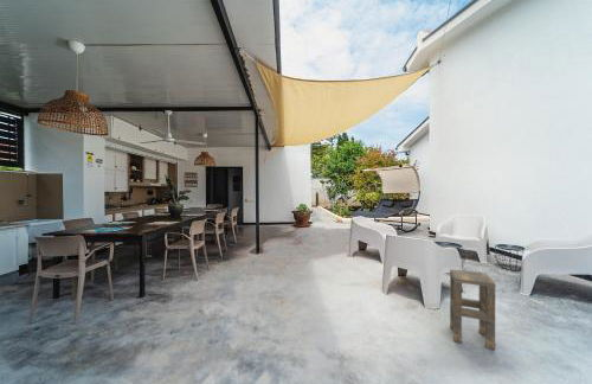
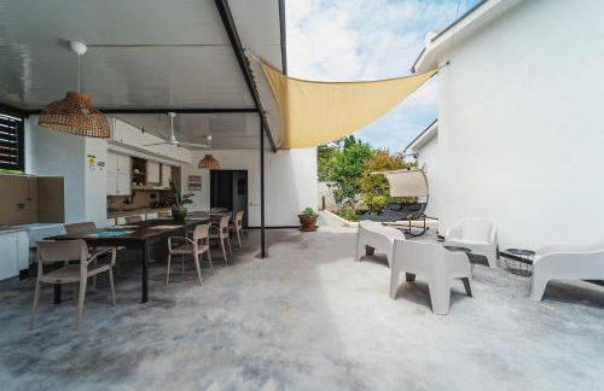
- side table [449,268,496,351]
